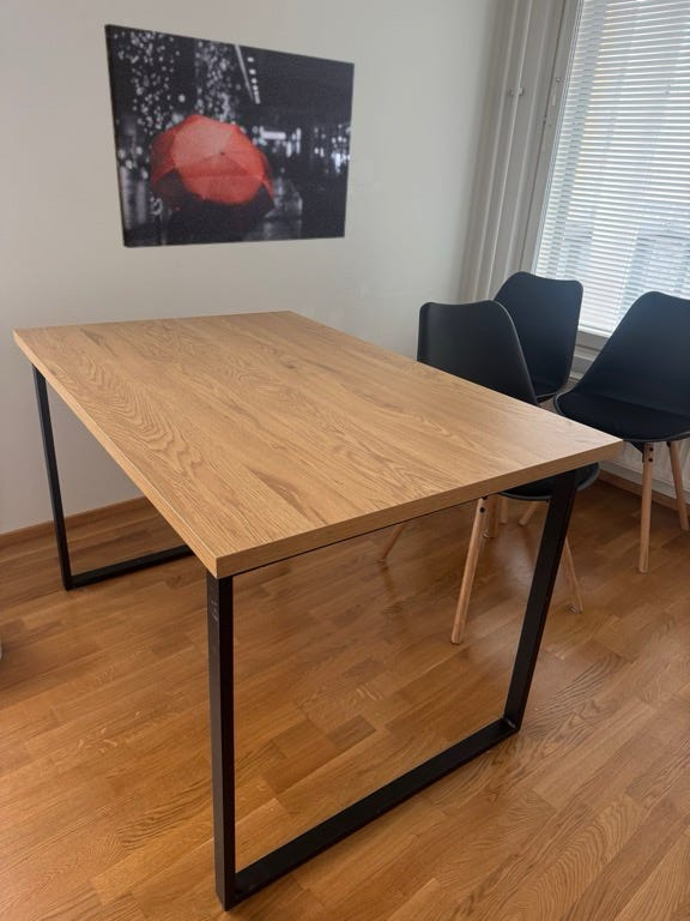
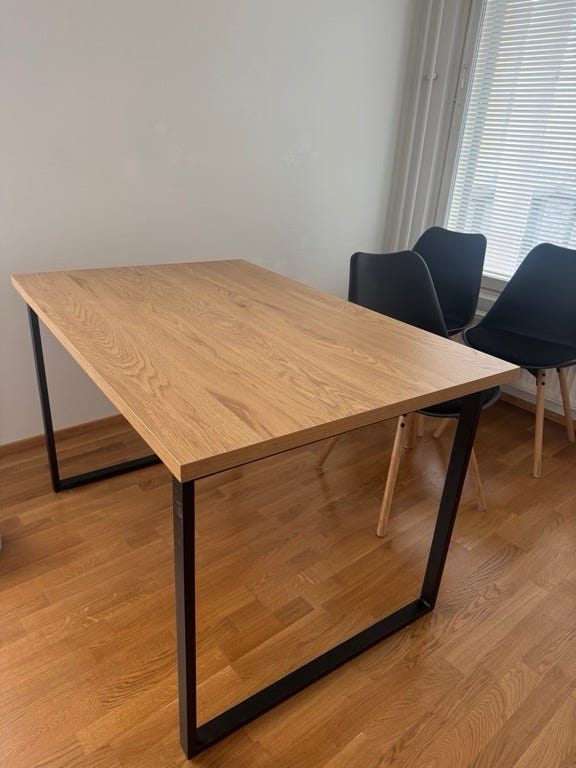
- wall art [103,23,356,249]
